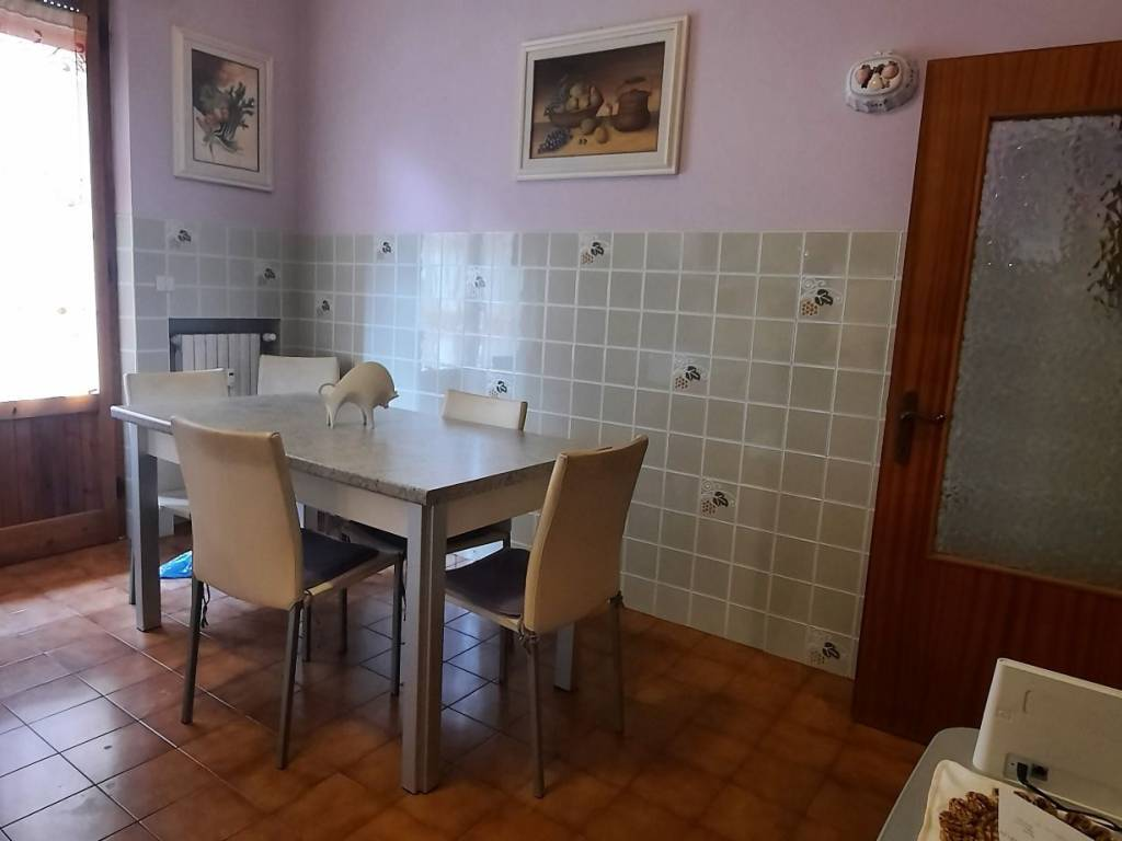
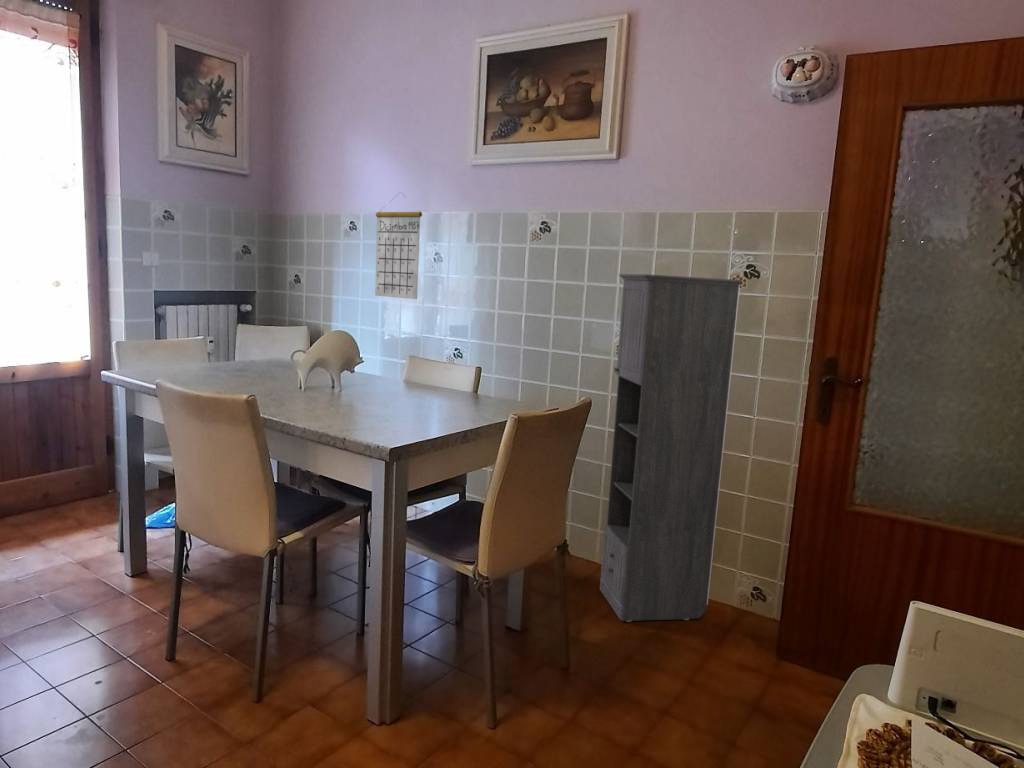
+ calendar [374,191,423,300]
+ storage cabinet [599,273,743,622]
